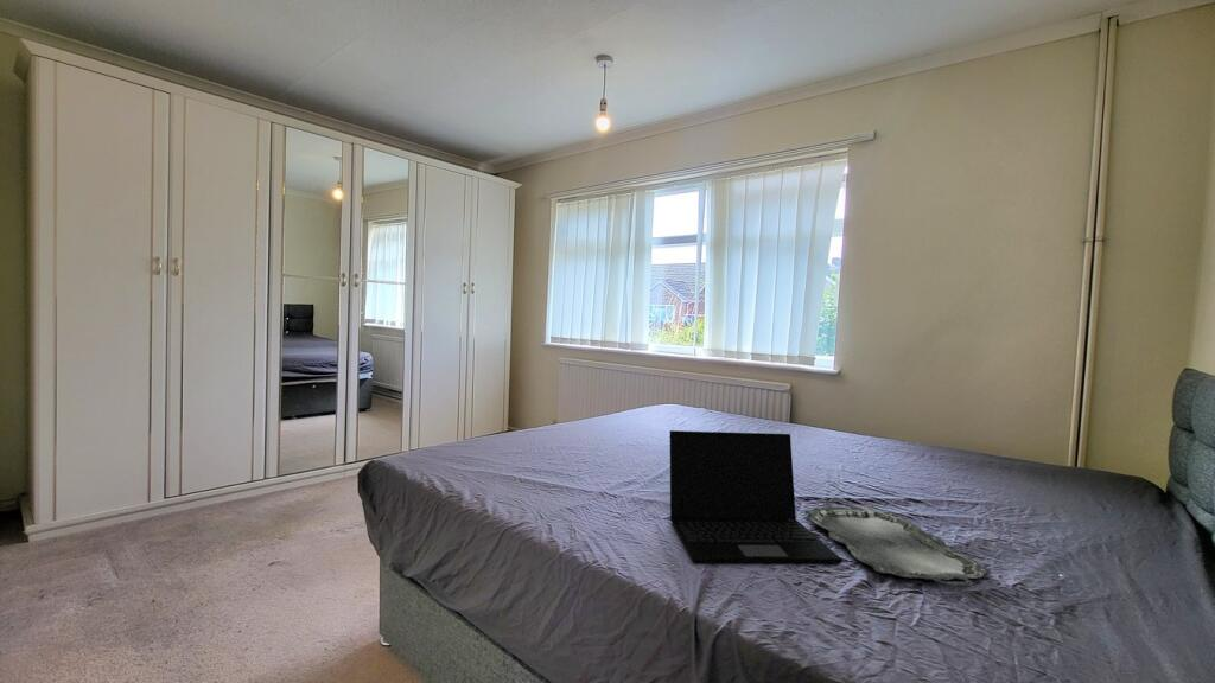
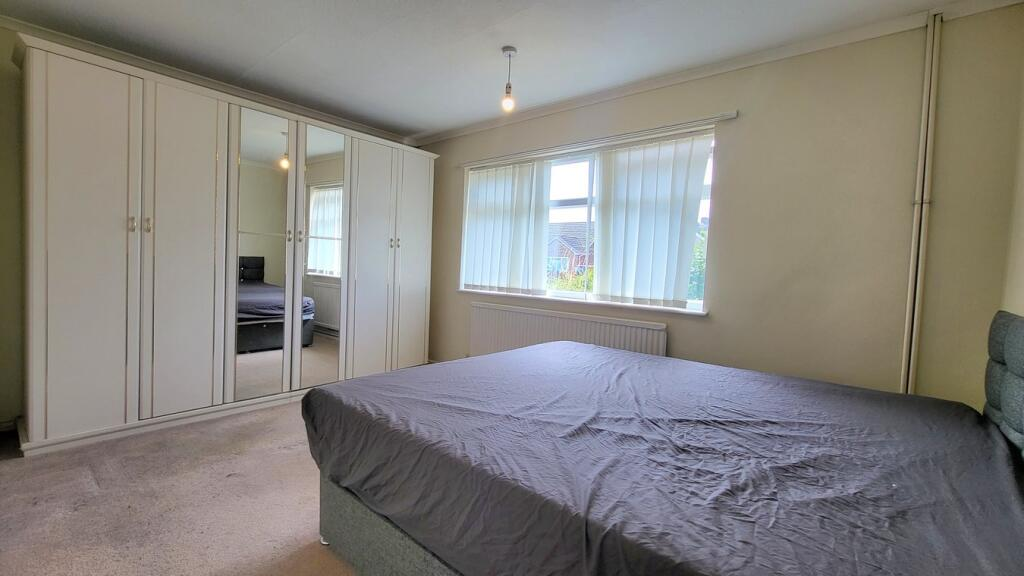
- laptop [669,429,844,564]
- serving tray [803,497,992,588]
